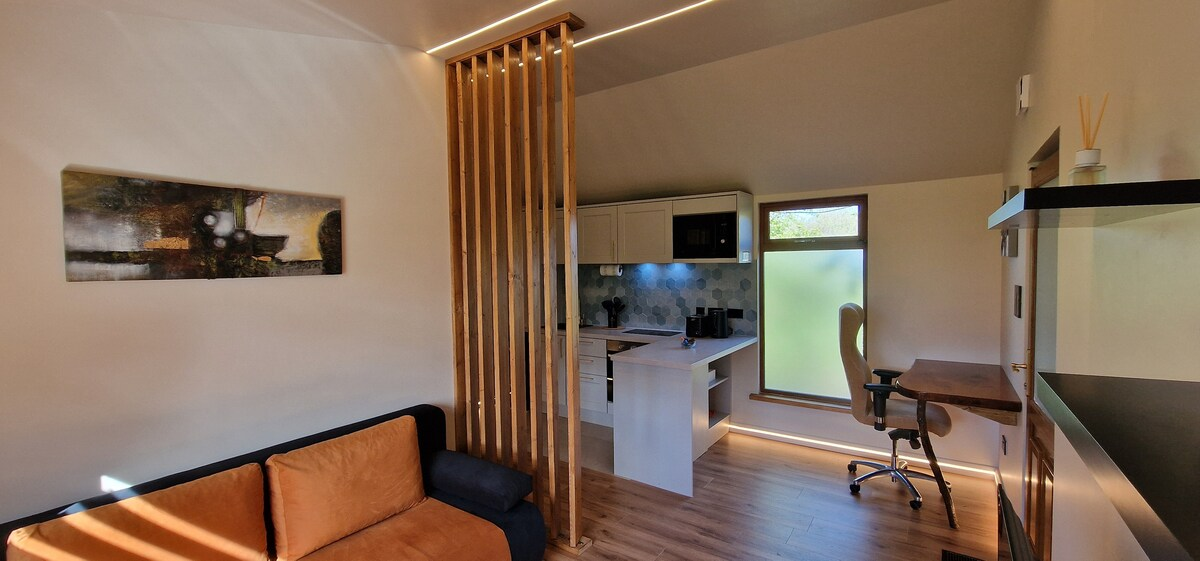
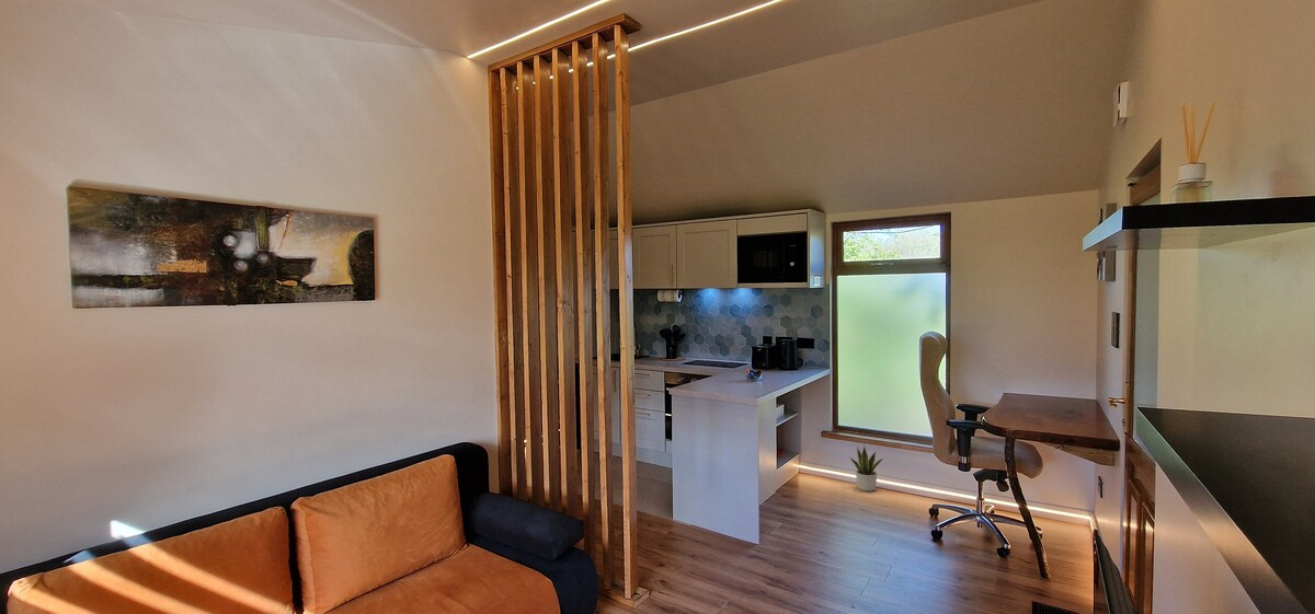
+ potted plant [848,445,885,493]
